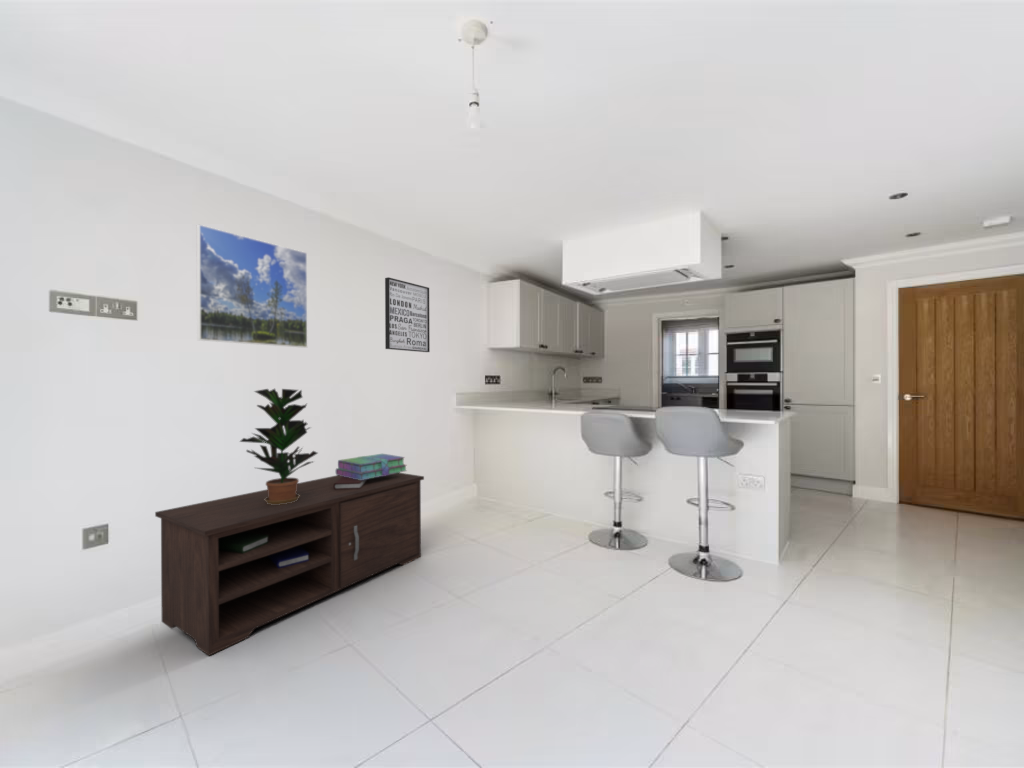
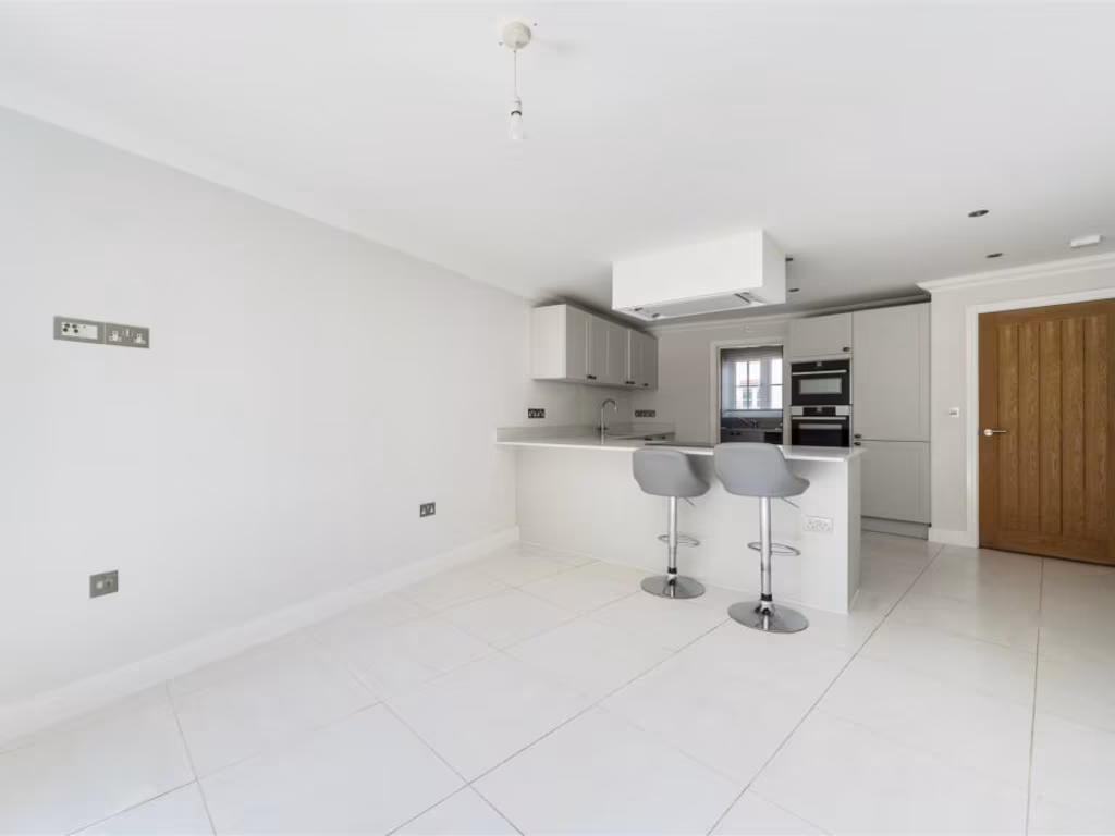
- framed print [196,224,308,349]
- potted plant [238,388,319,505]
- media console [154,472,425,657]
- stack of books [335,453,408,480]
- wall art [384,276,431,353]
